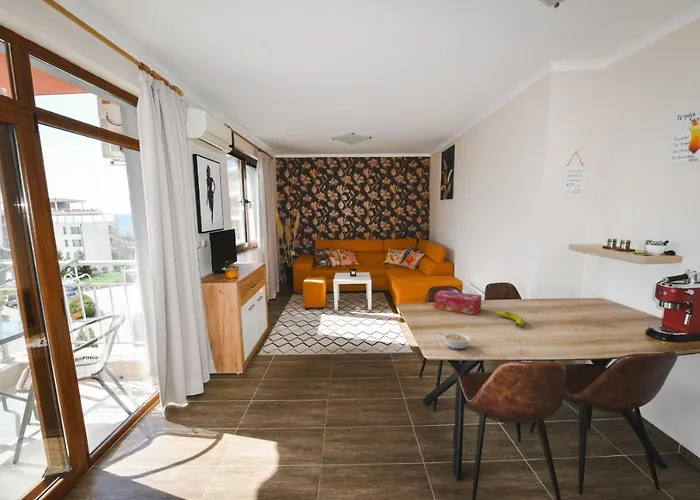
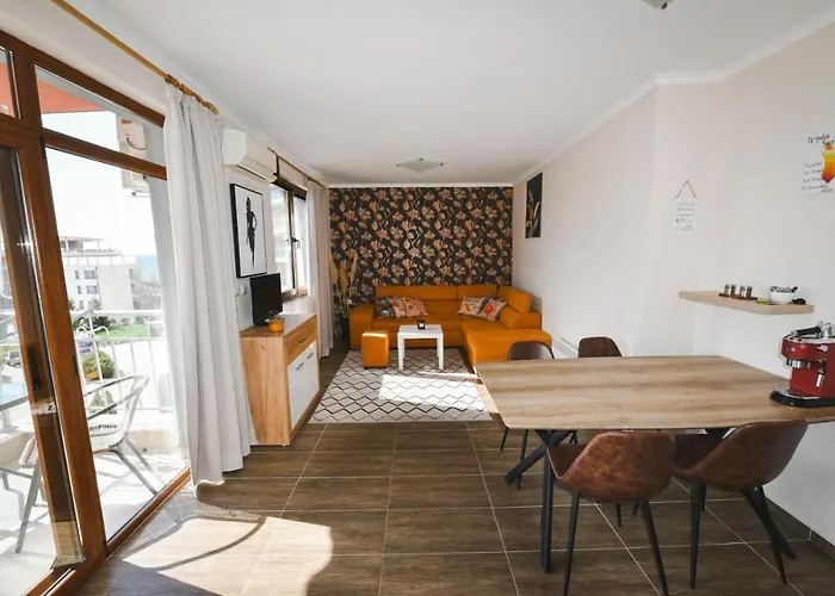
- fruit [496,310,525,328]
- tissue box [433,289,482,316]
- legume [438,331,472,350]
